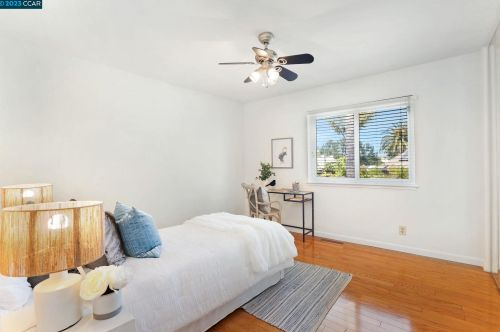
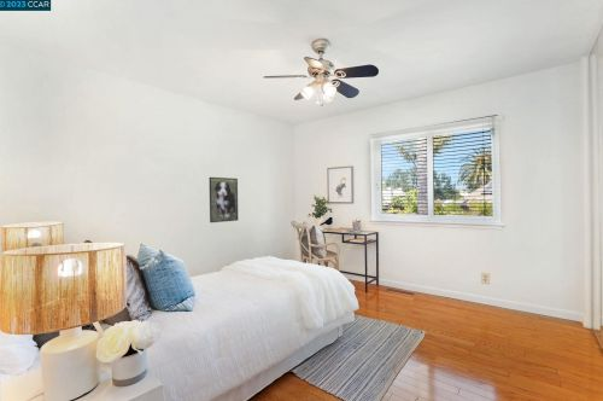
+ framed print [207,176,239,223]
